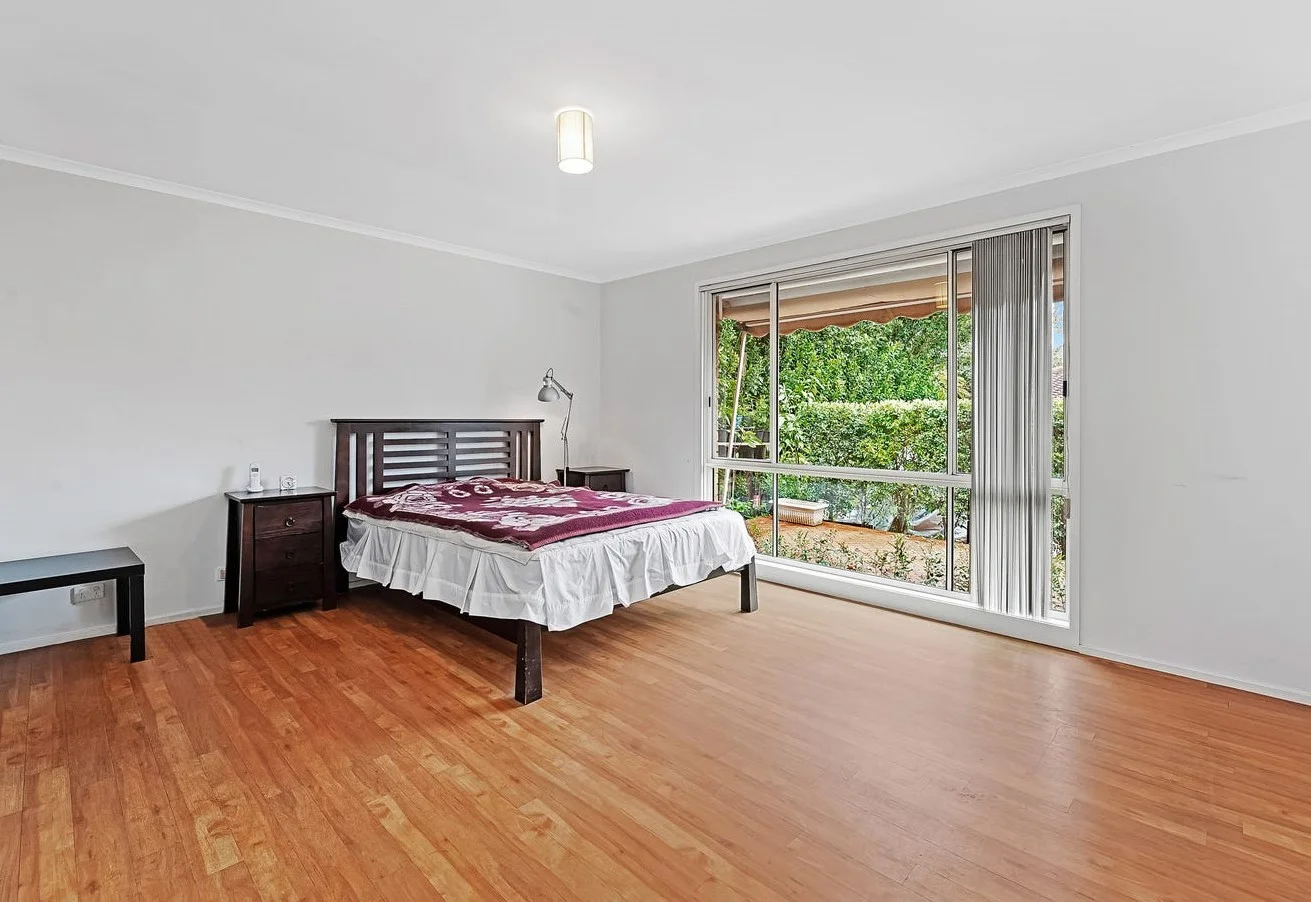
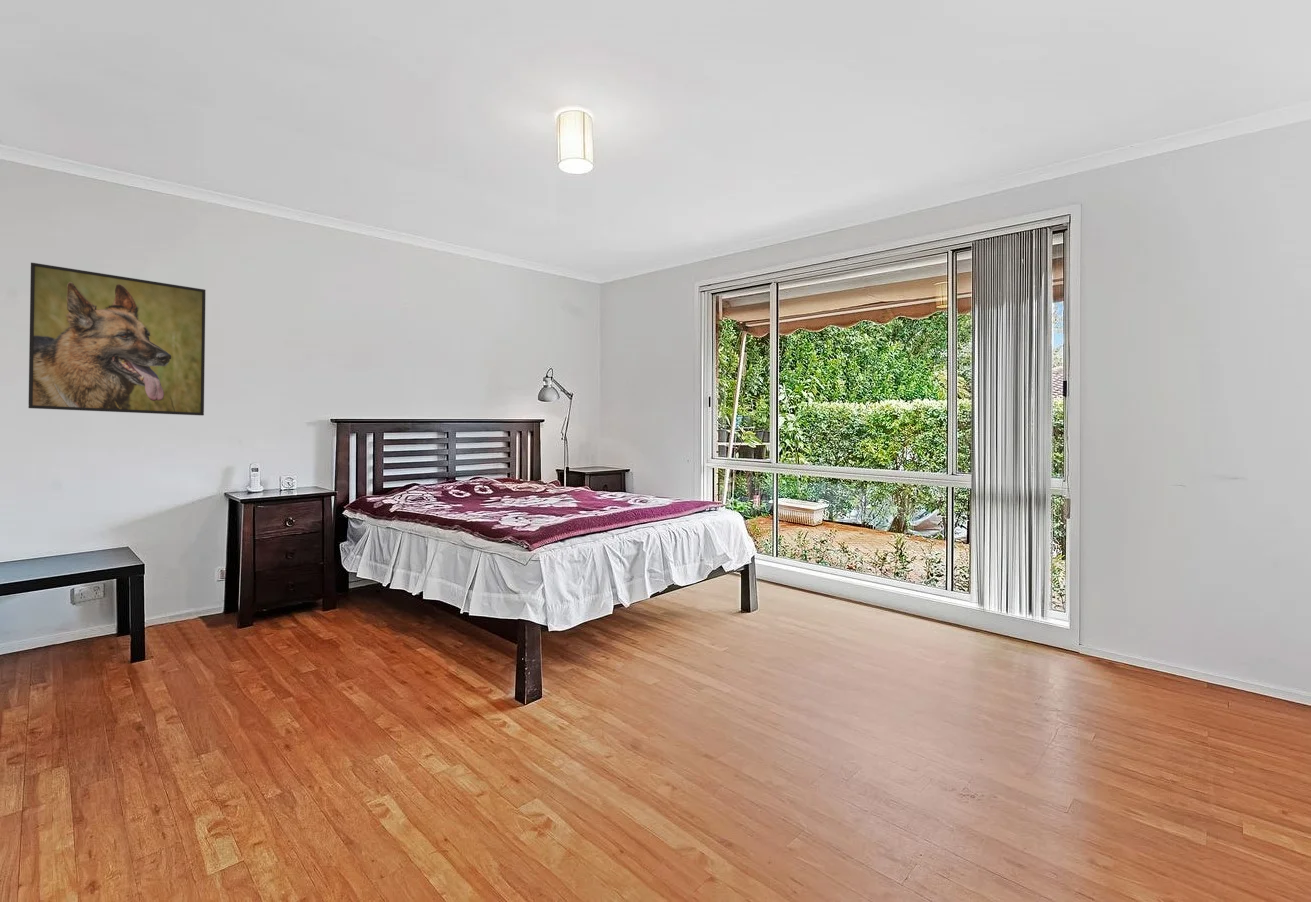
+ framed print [27,262,207,417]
